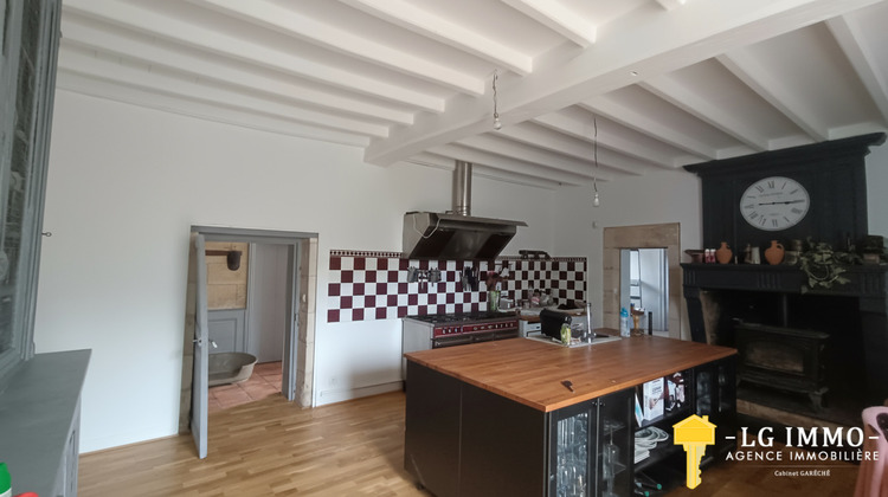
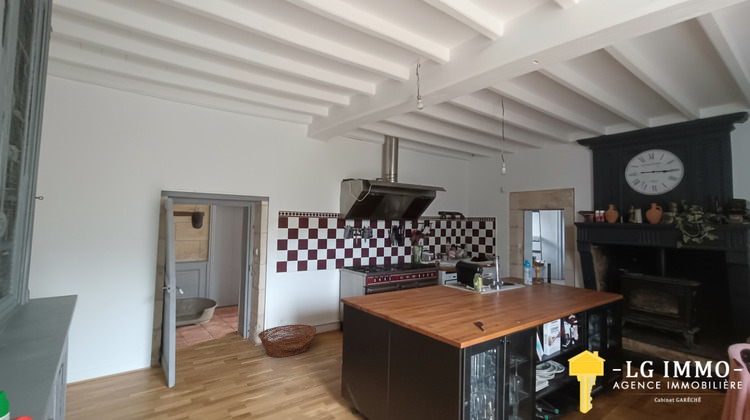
+ basket [257,324,317,358]
